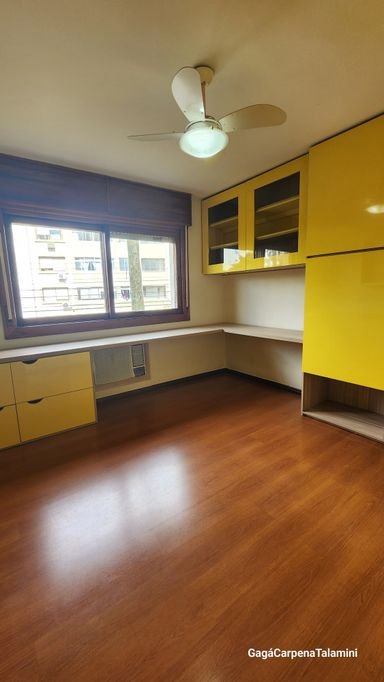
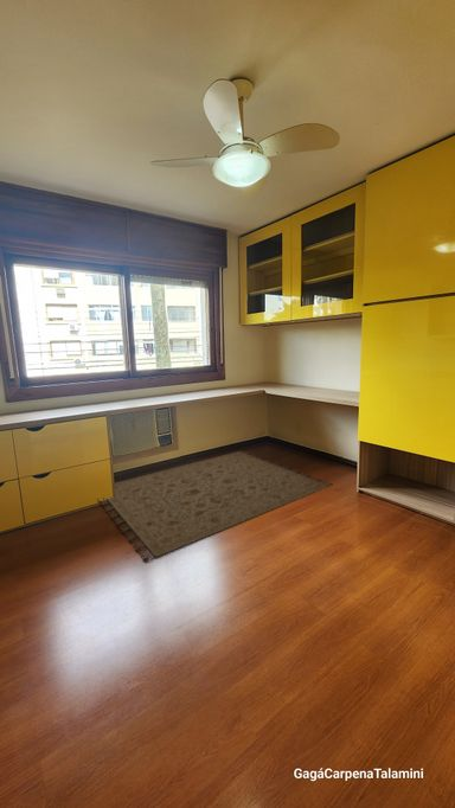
+ rug [98,449,333,563]
